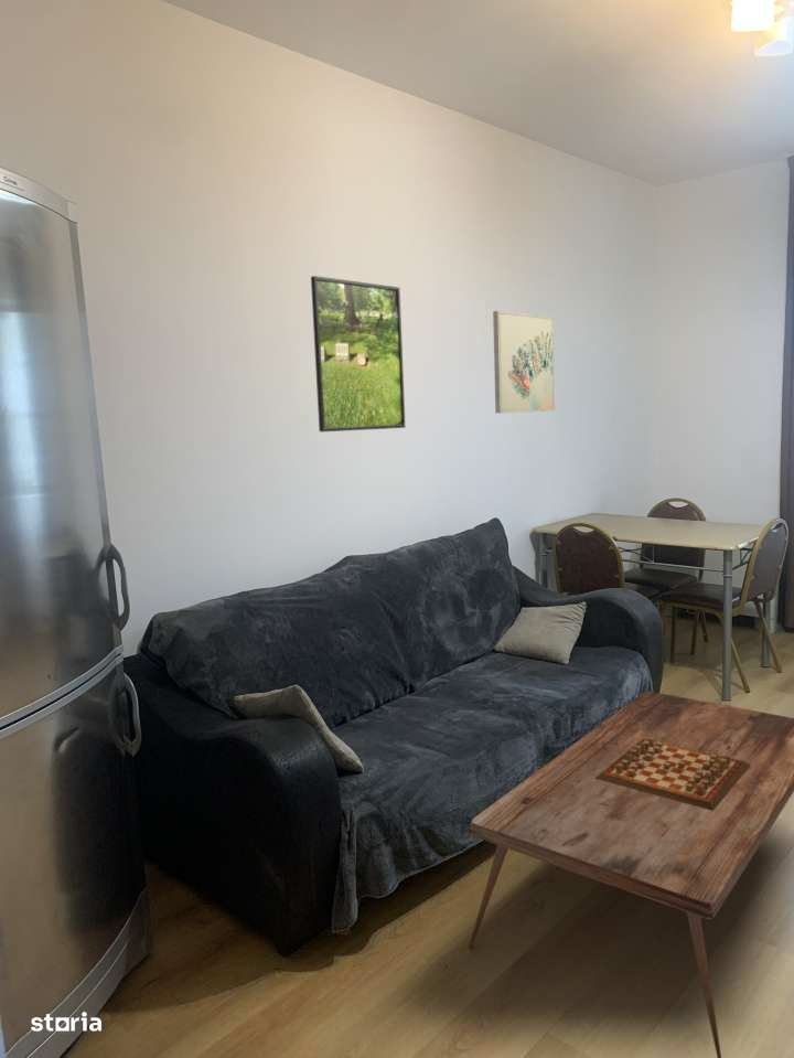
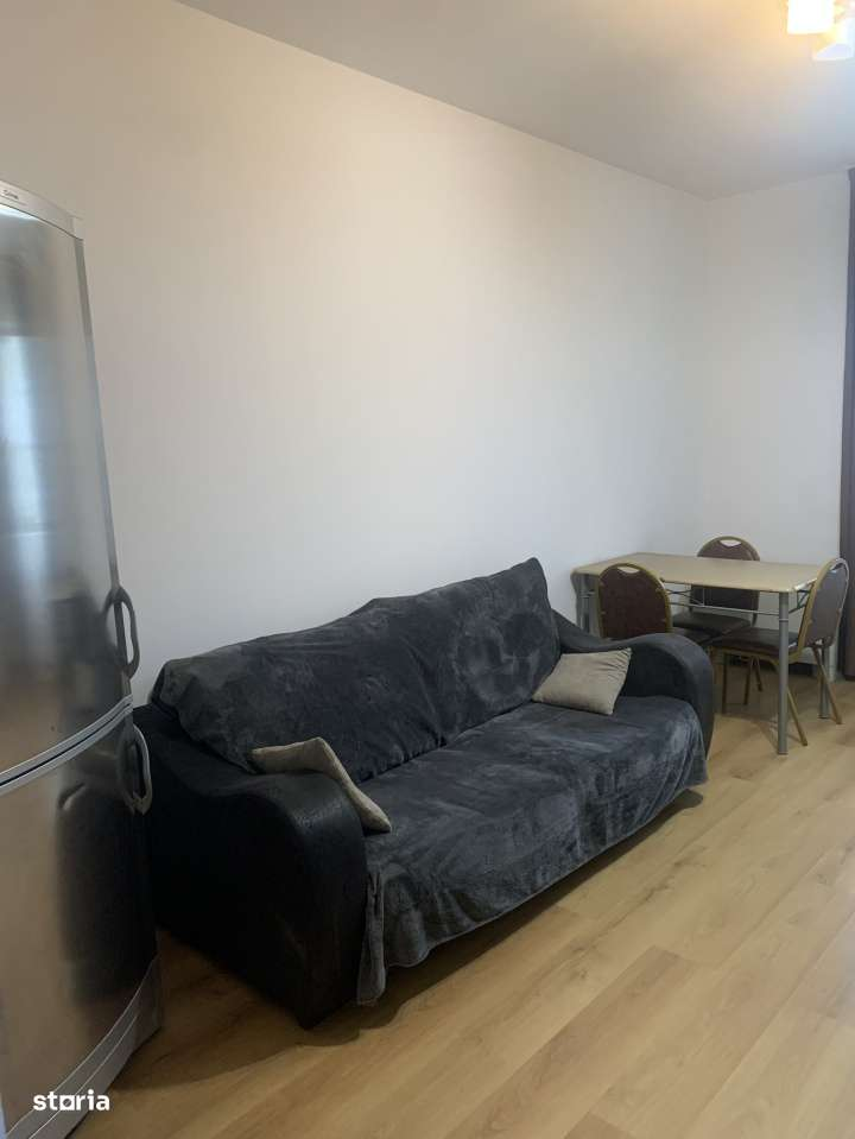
- wall art [492,310,556,414]
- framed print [310,275,407,434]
- coffee table [469,691,794,1058]
